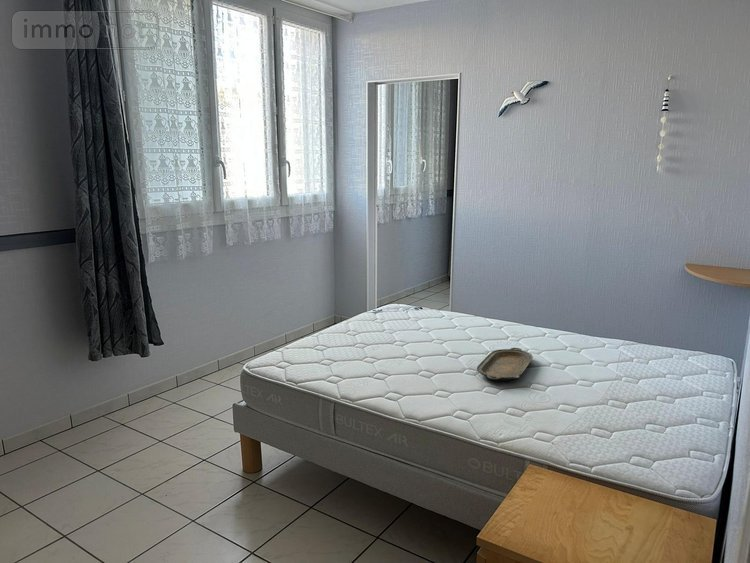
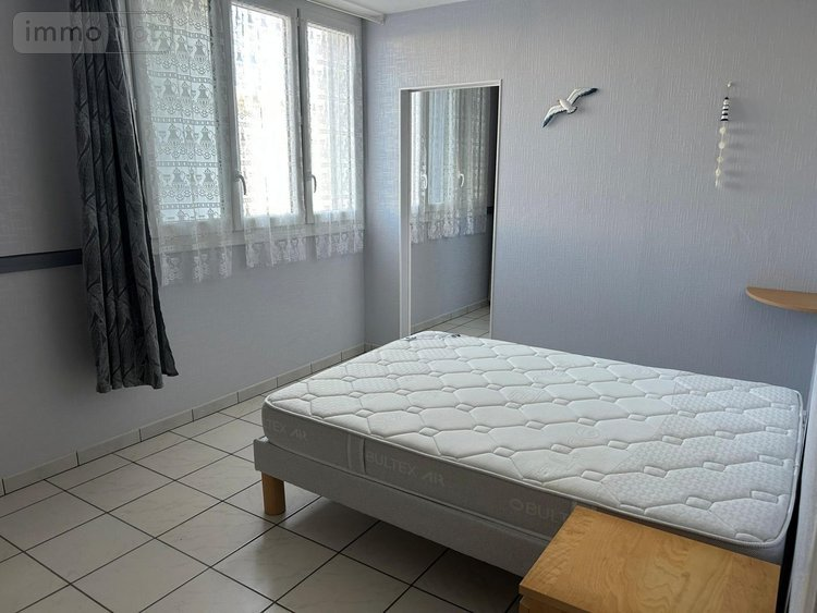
- serving tray [476,347,534,382]
